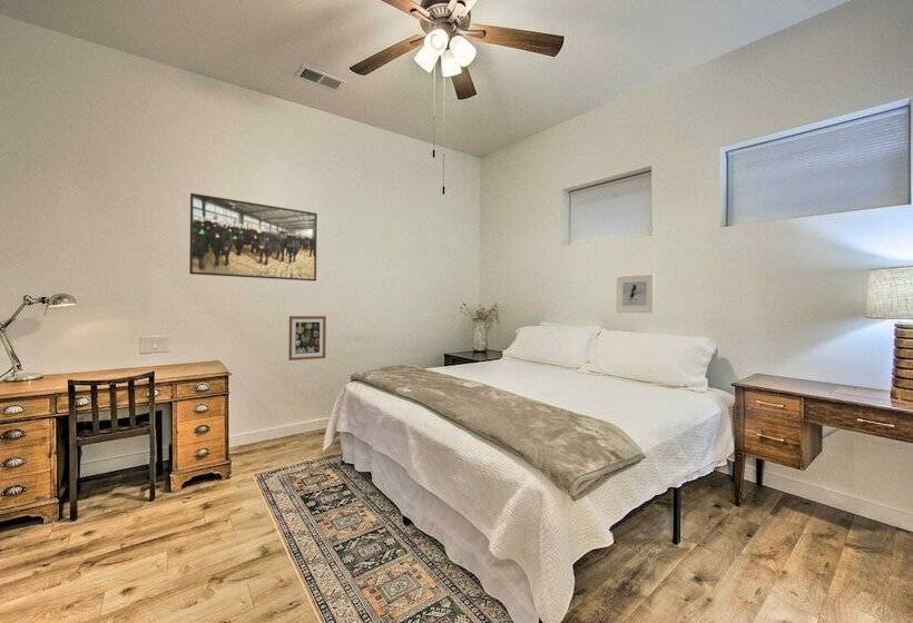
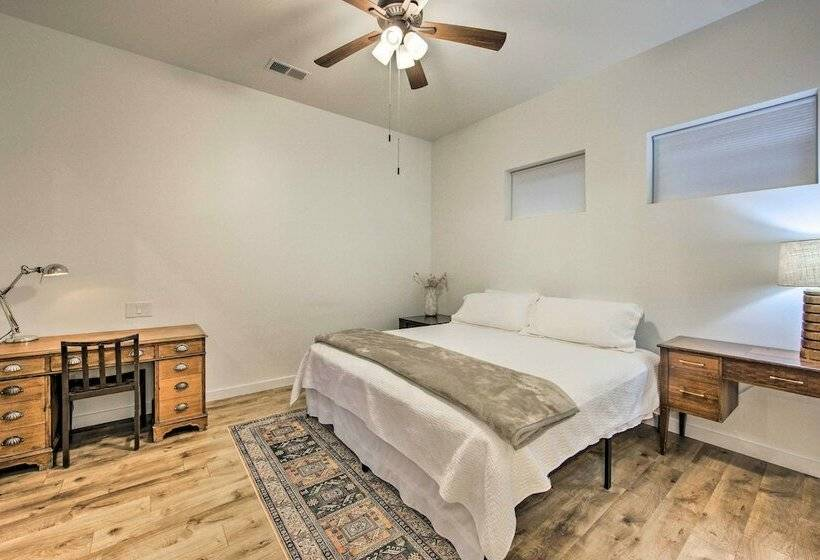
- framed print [188,192,318,283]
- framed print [616,273,656,314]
- wall art [287,315,327,362]
